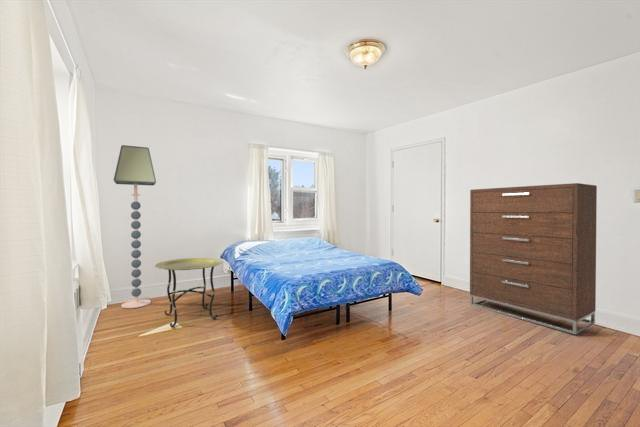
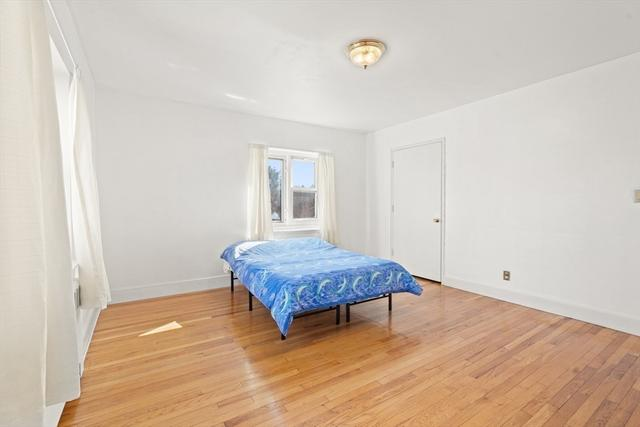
- floor lamp [113,144,157,309]
- dresser [469,182,598,336]
- side table [154,257,223,329]
